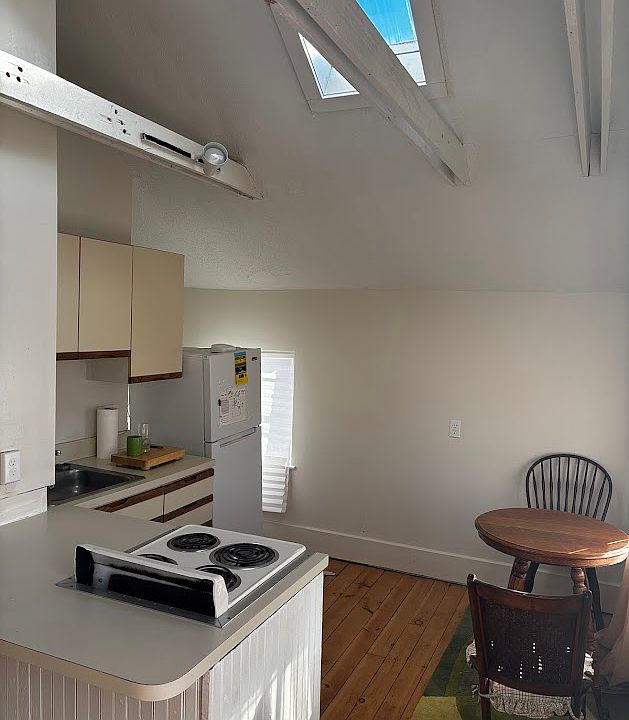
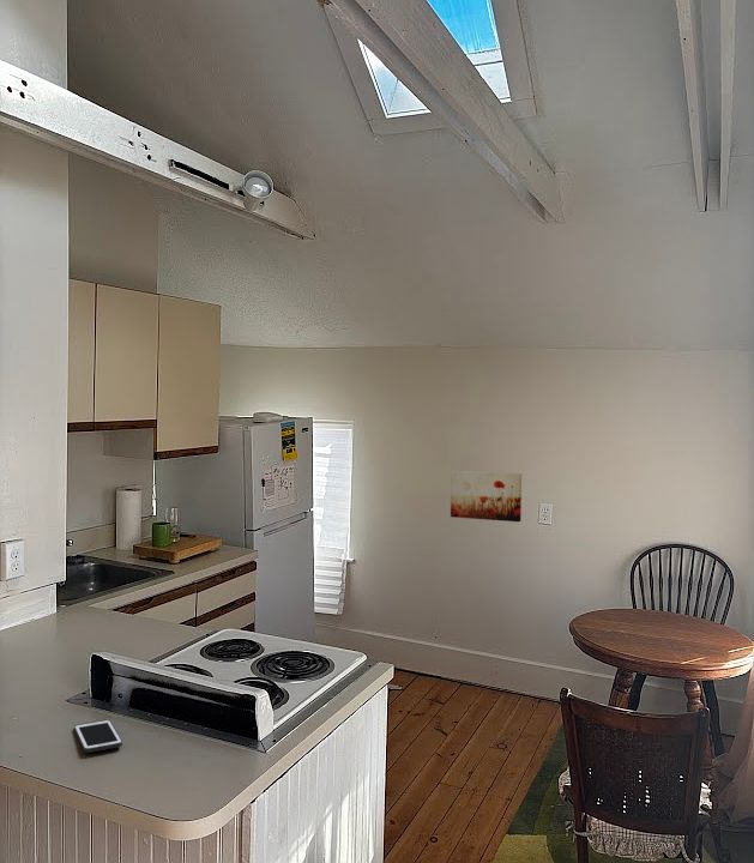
+ cell phone [73,719,123,754]
+ wall art [450,470,523,523]
